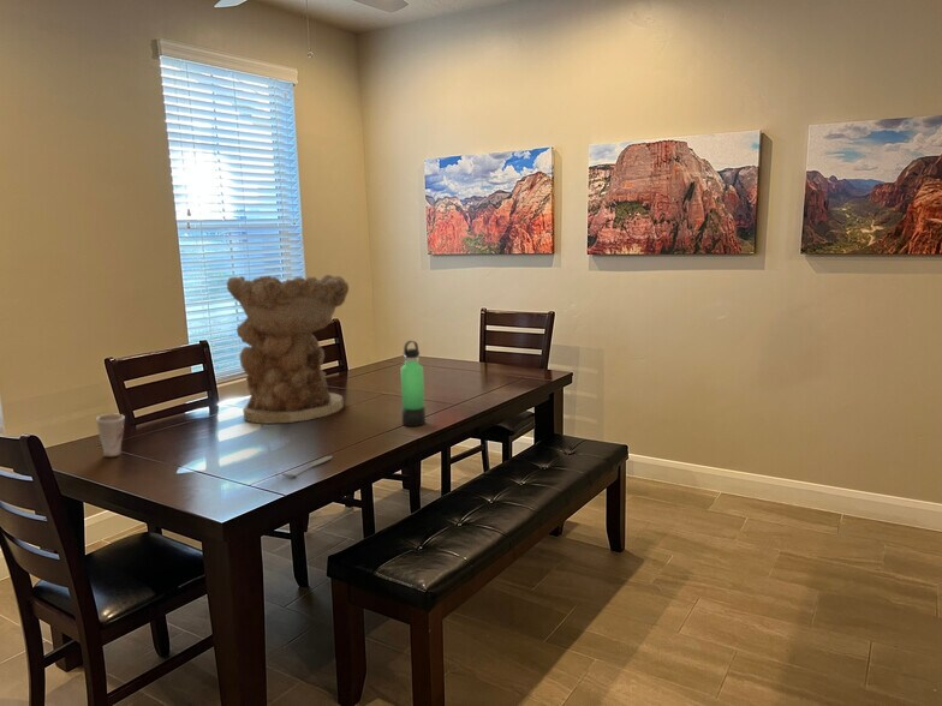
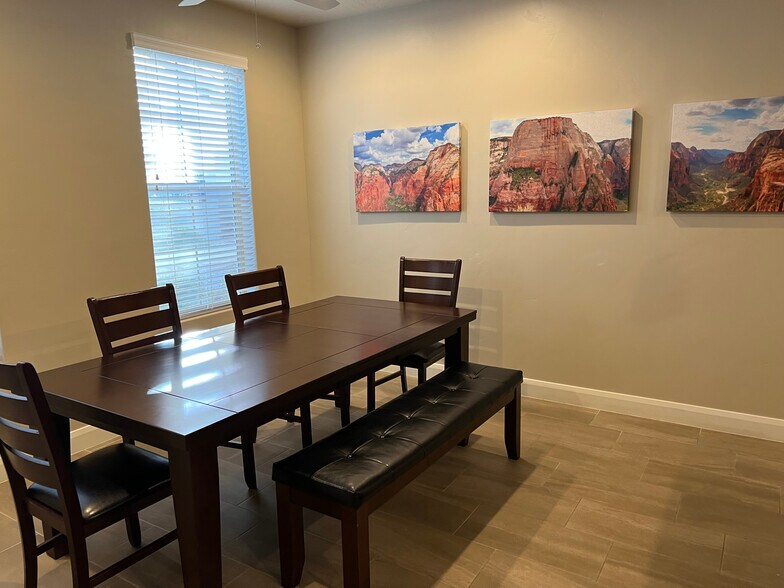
- decorative bowl [226,274,350,425]
- spoon [279,455,334,478]
- cup [95,412,126,457]
- thermos bottle [400,340,427,427]
